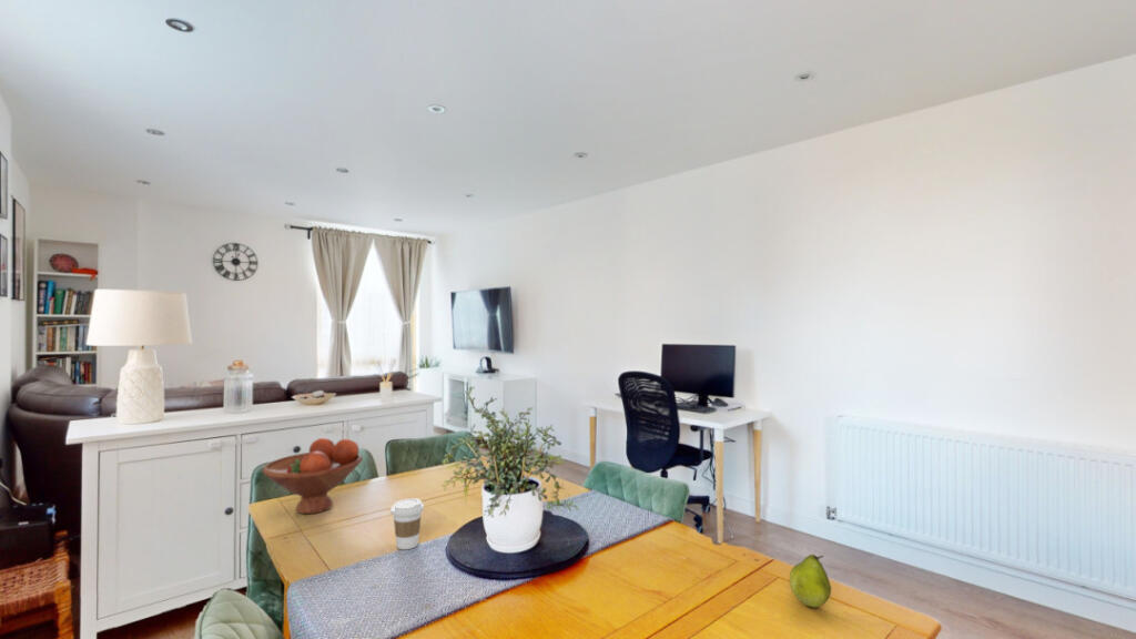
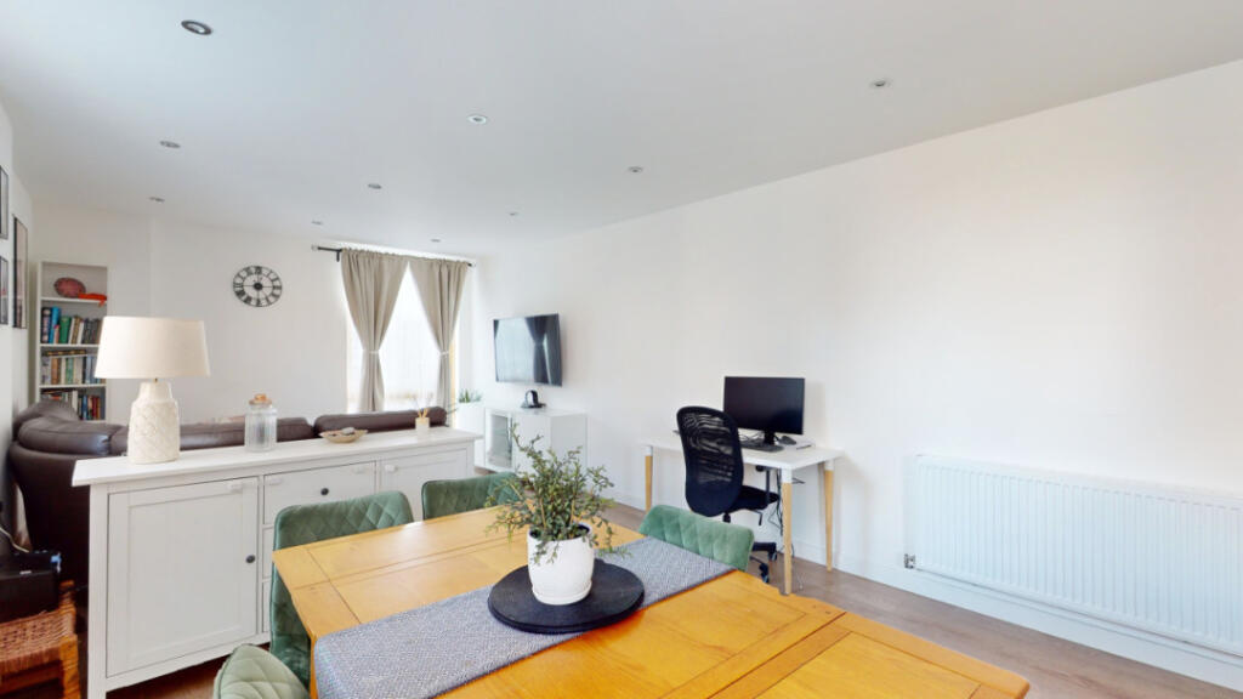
- coffee cup [389,497,425,550]
- fruit [789,554,832,609]
- fruit bowl [261,437,364,515]
